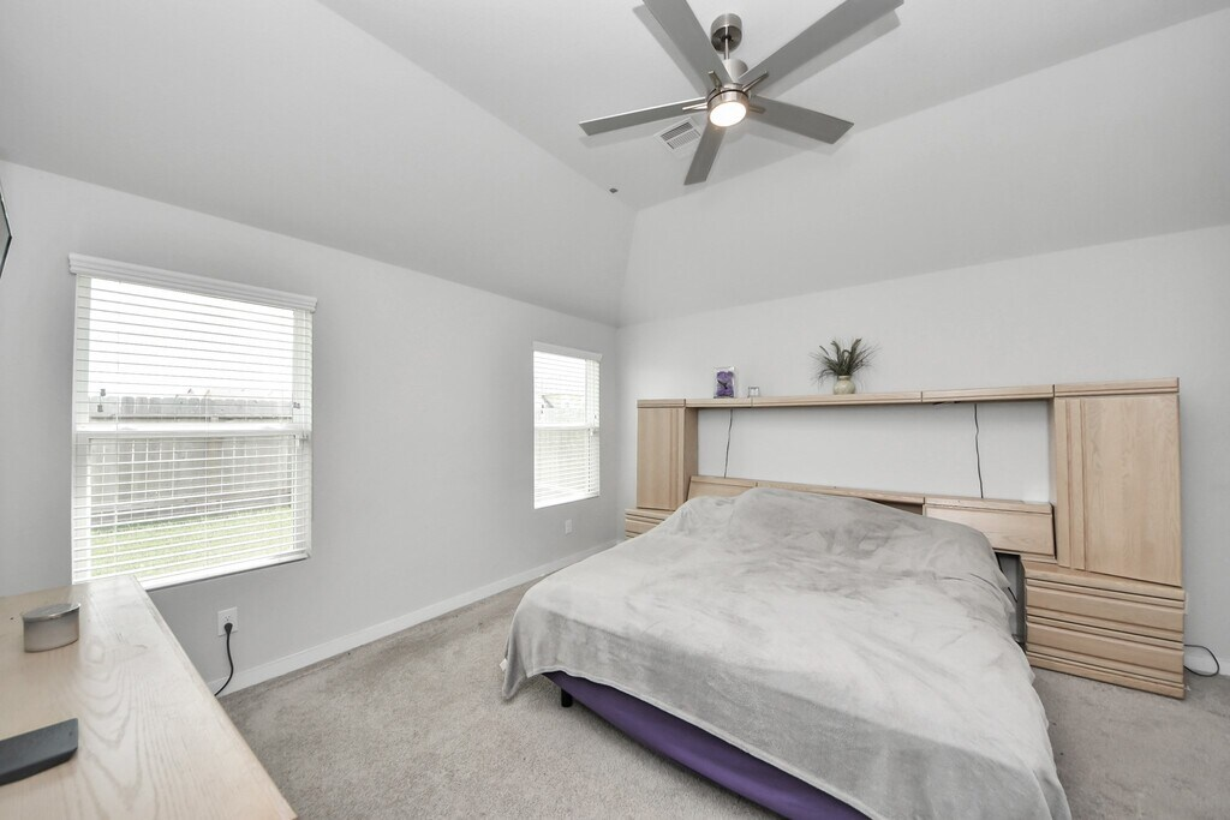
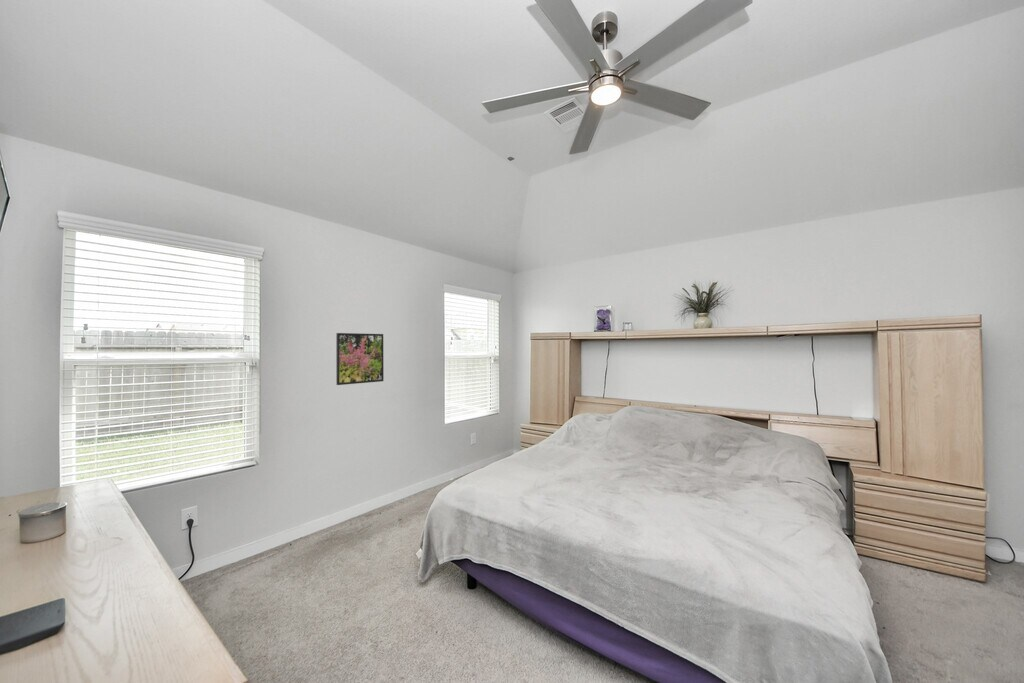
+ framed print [335,332,385,386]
